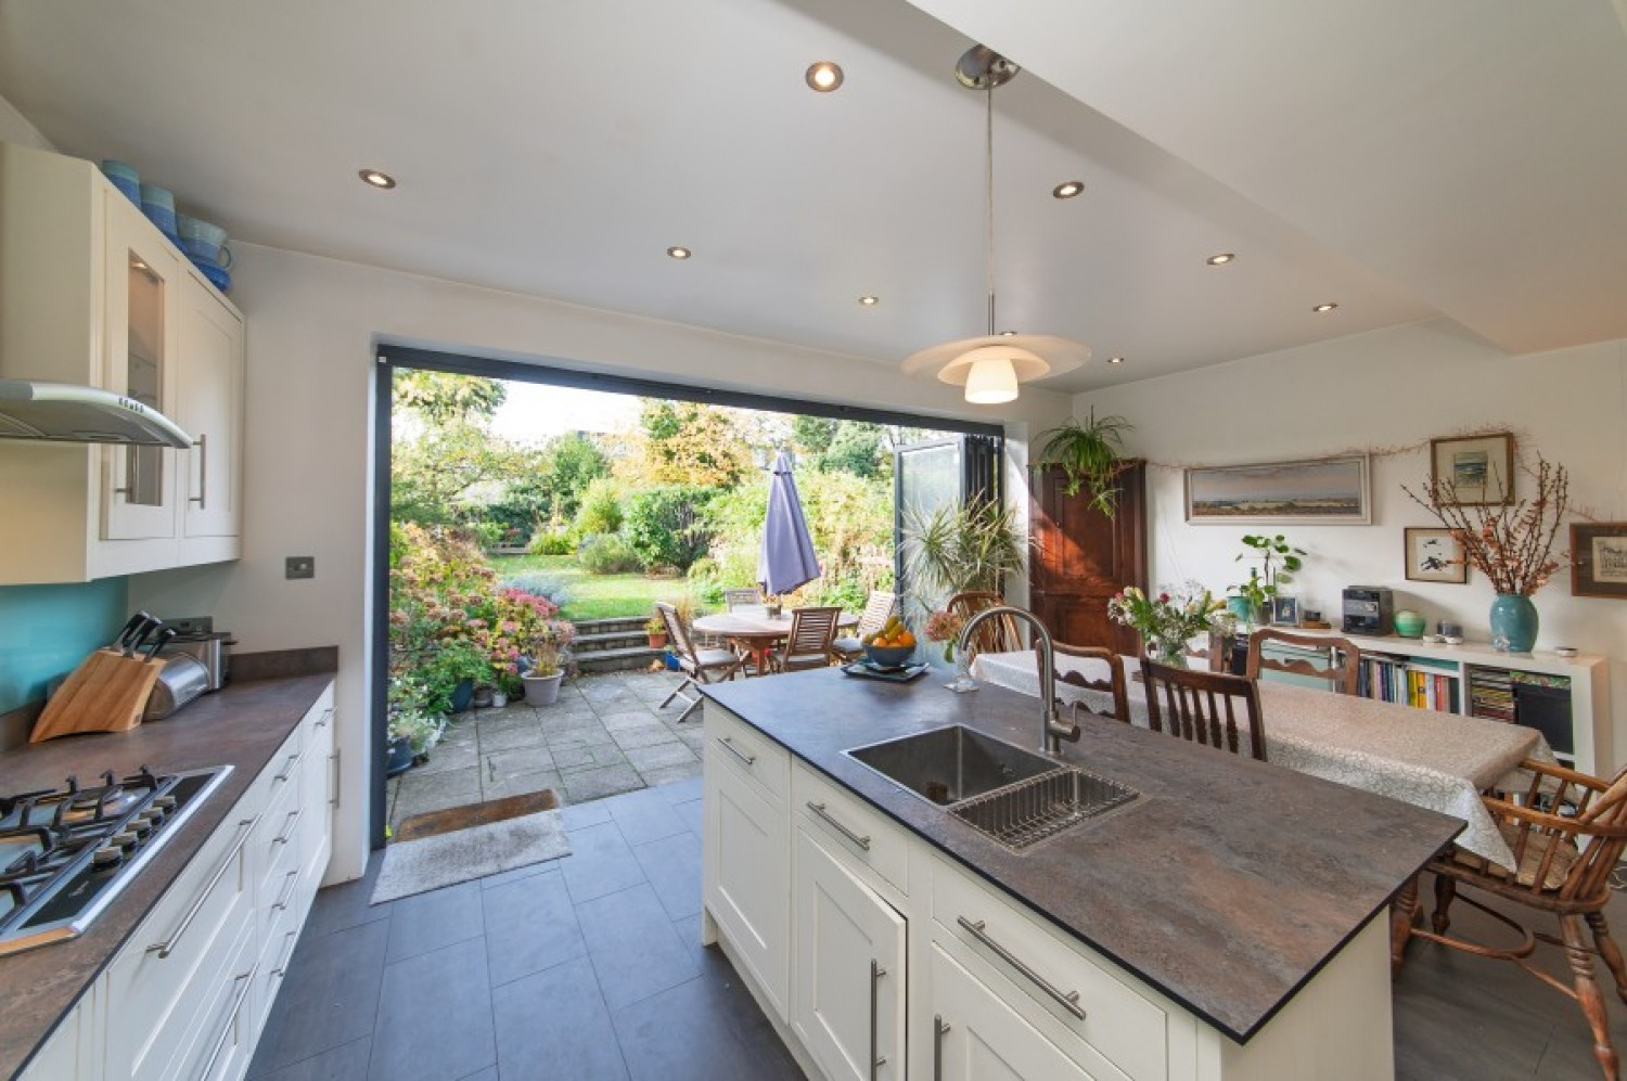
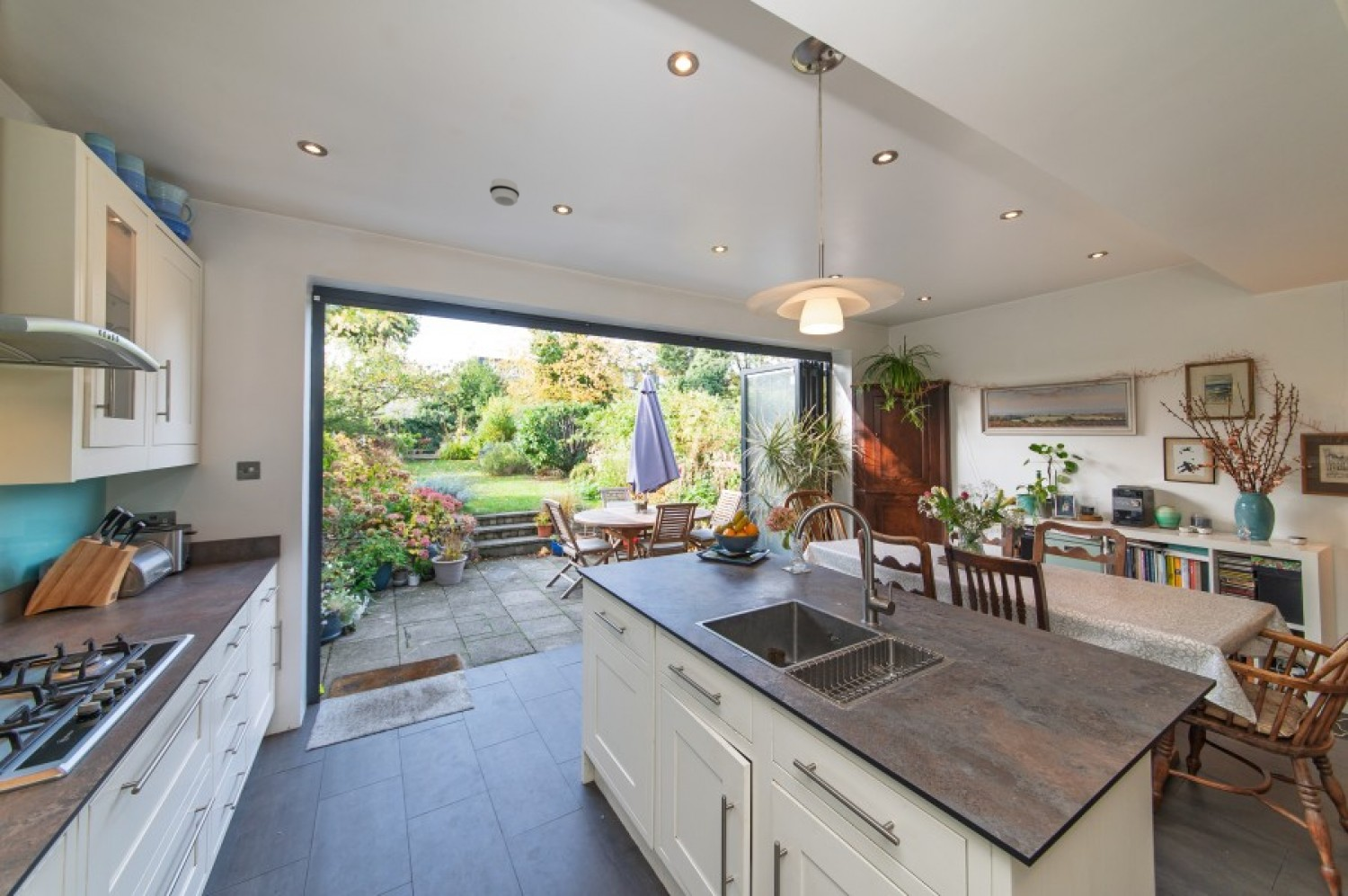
+ smoke detector [489,177,520,207]
